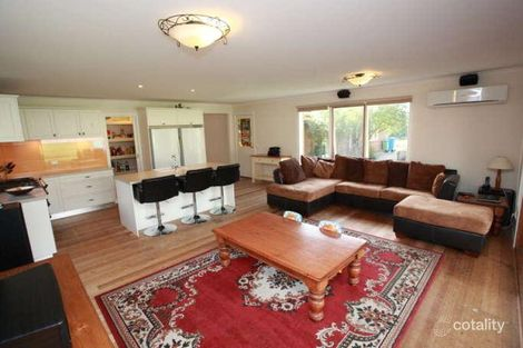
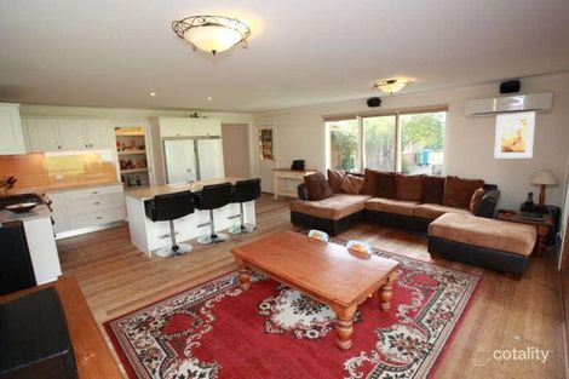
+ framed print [493,110,536,160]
